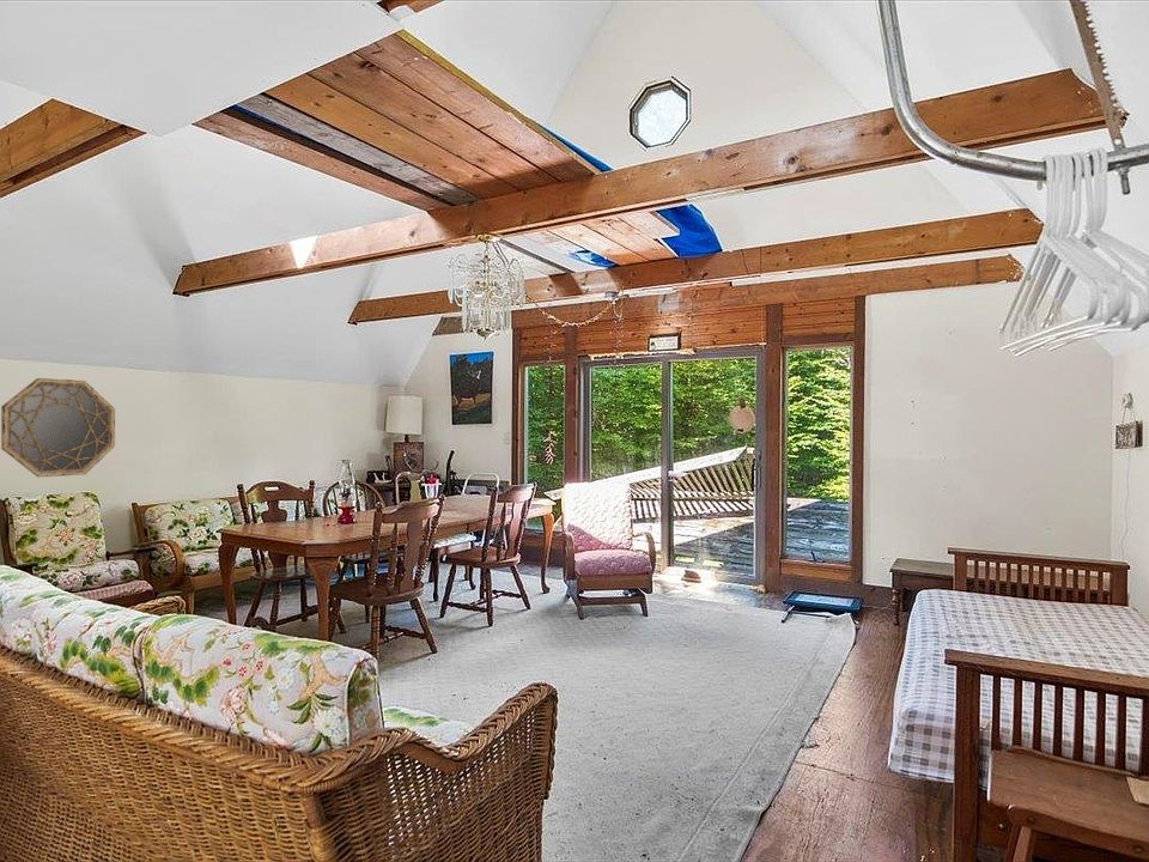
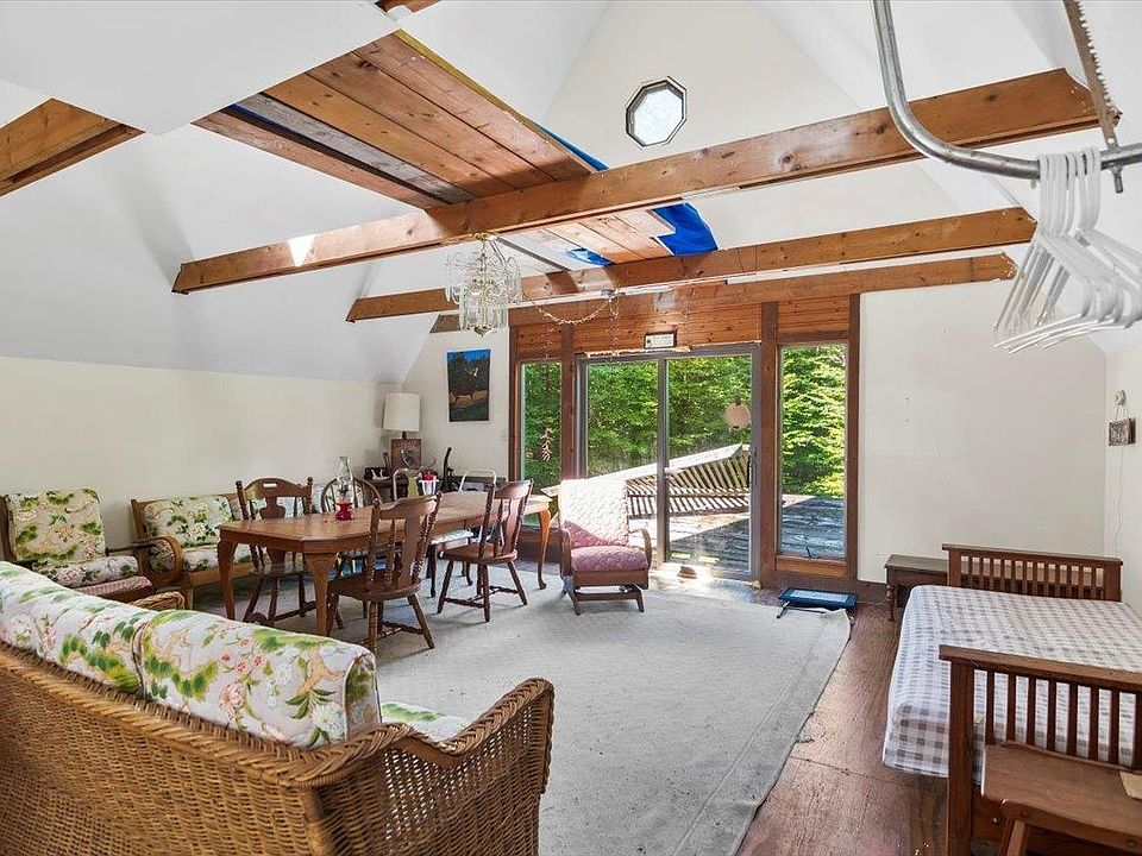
- home mirror [0,377,116,478]
